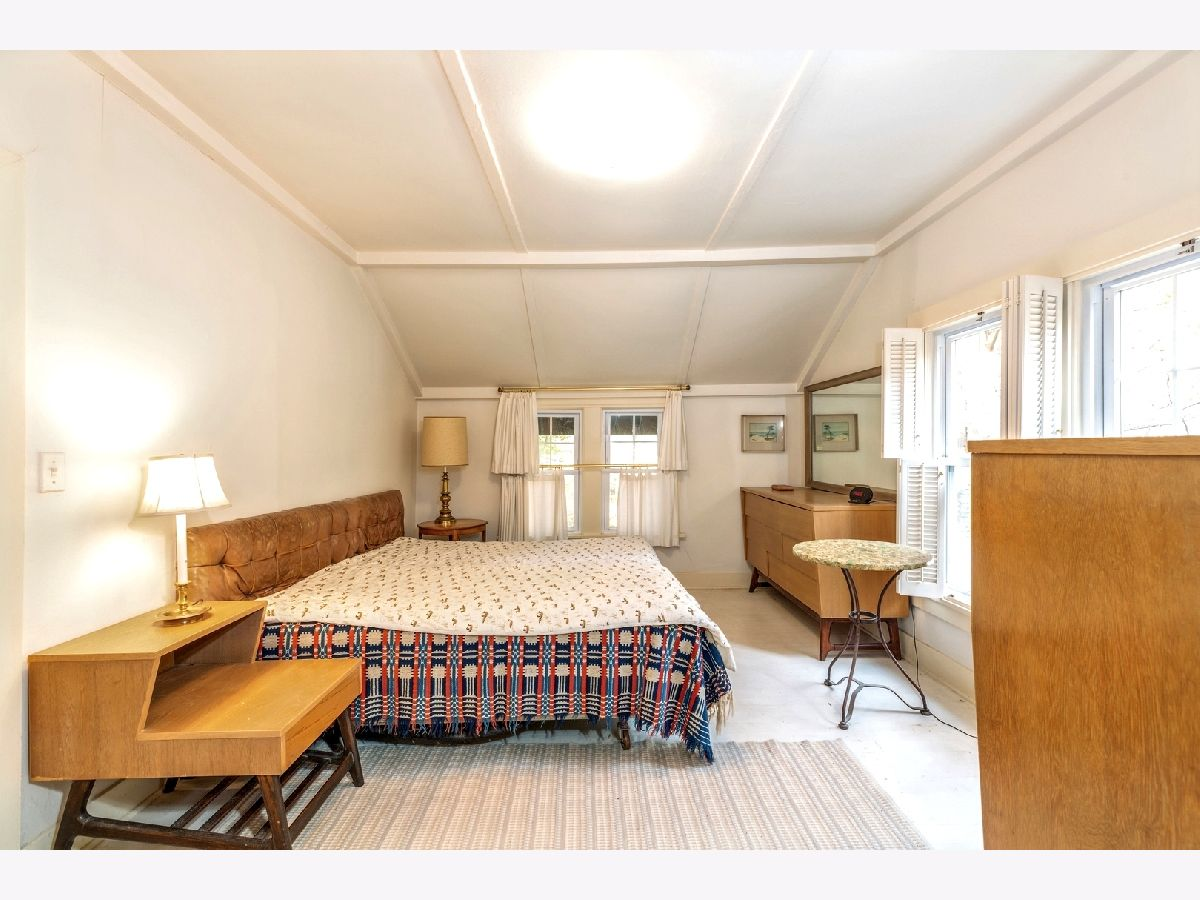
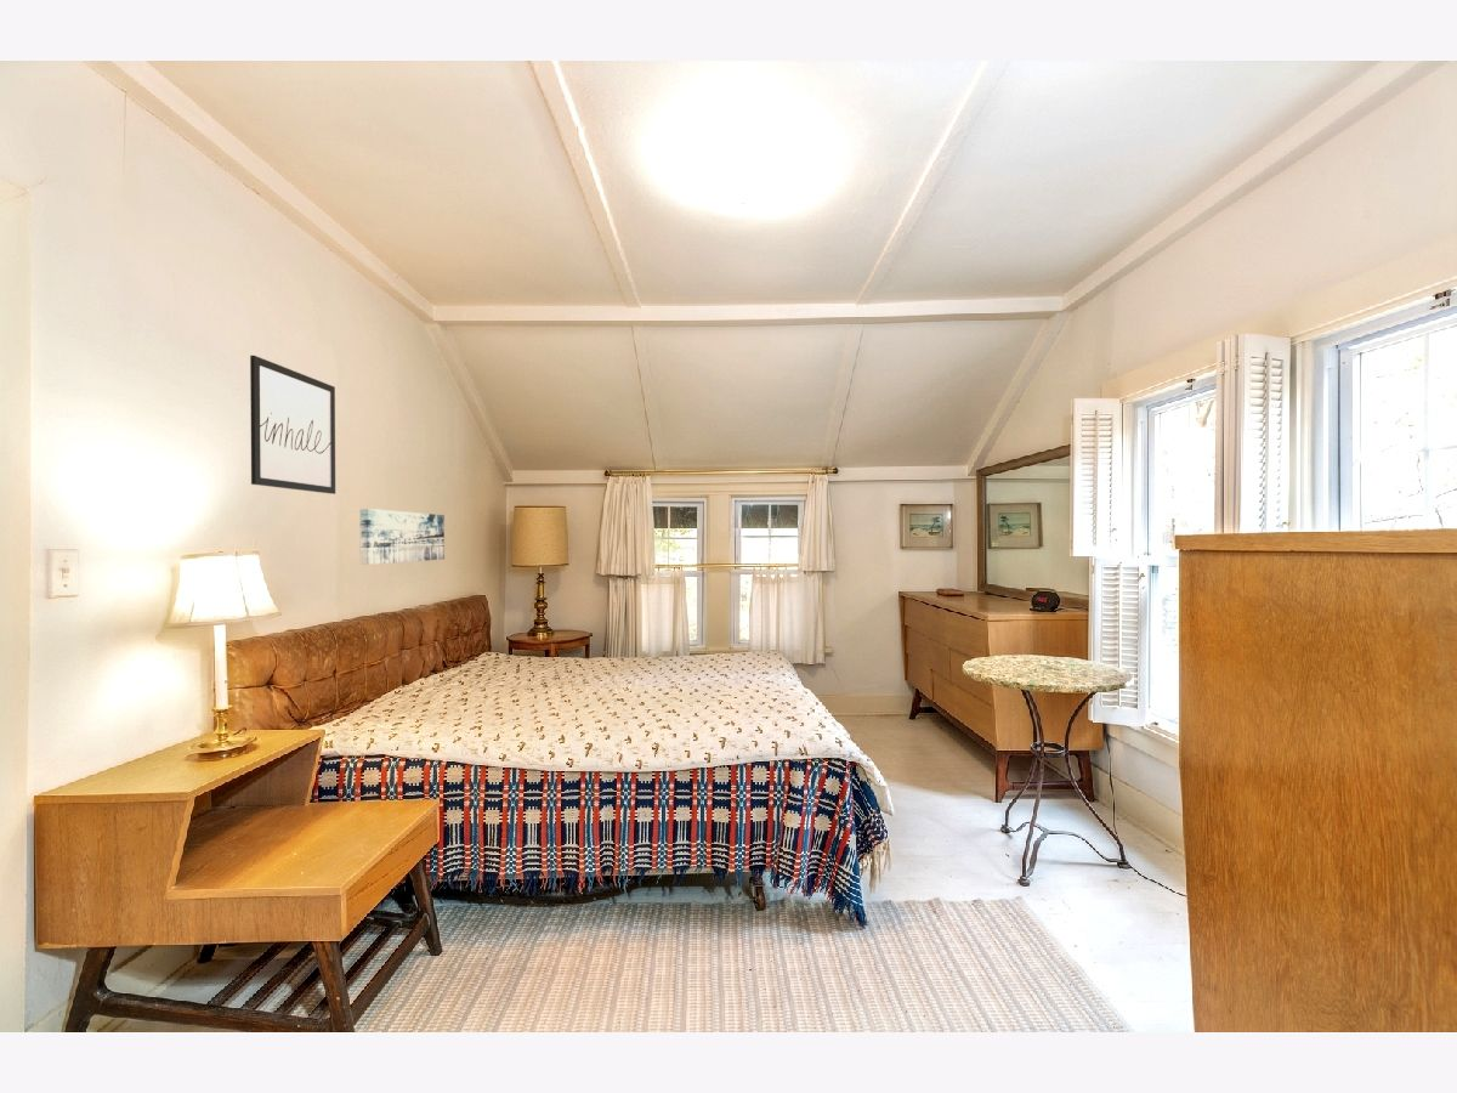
+ wall art [359,508,446,566]
+ wall art [249,355,336,495]
